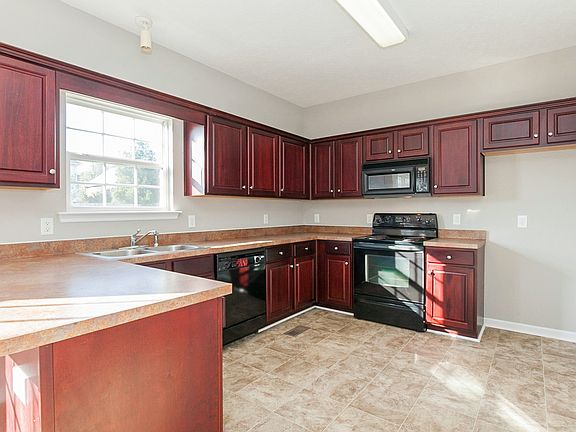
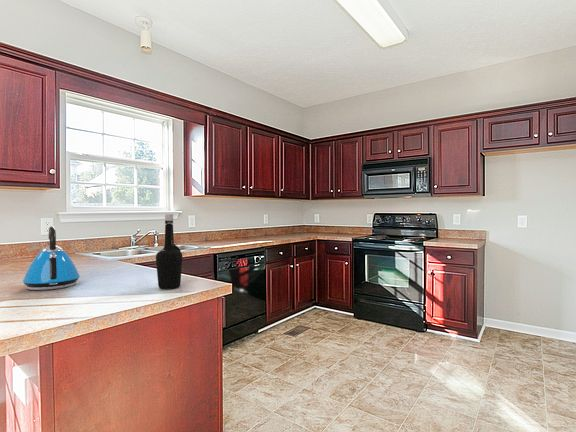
+ kettle [22,225,81,291]
+ bottle [155,213,184,290]
